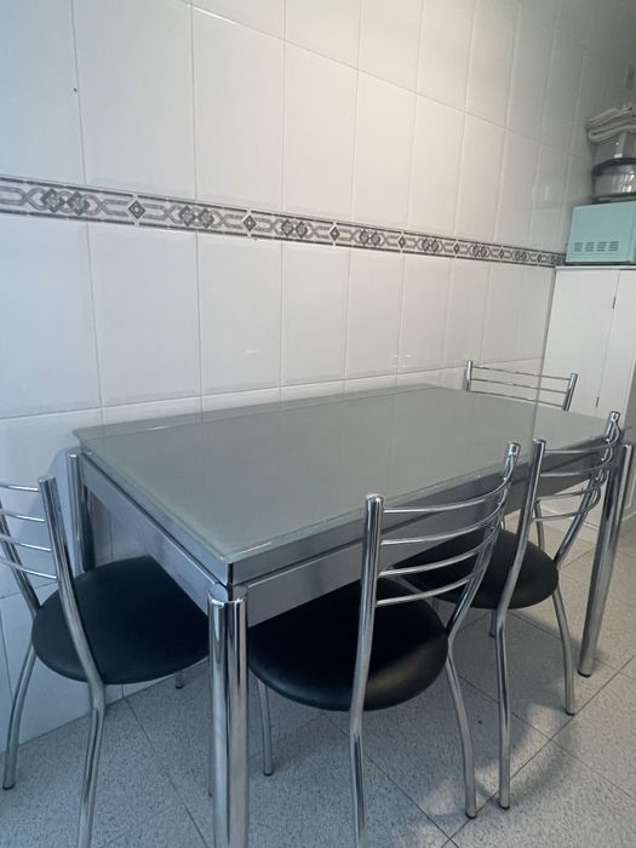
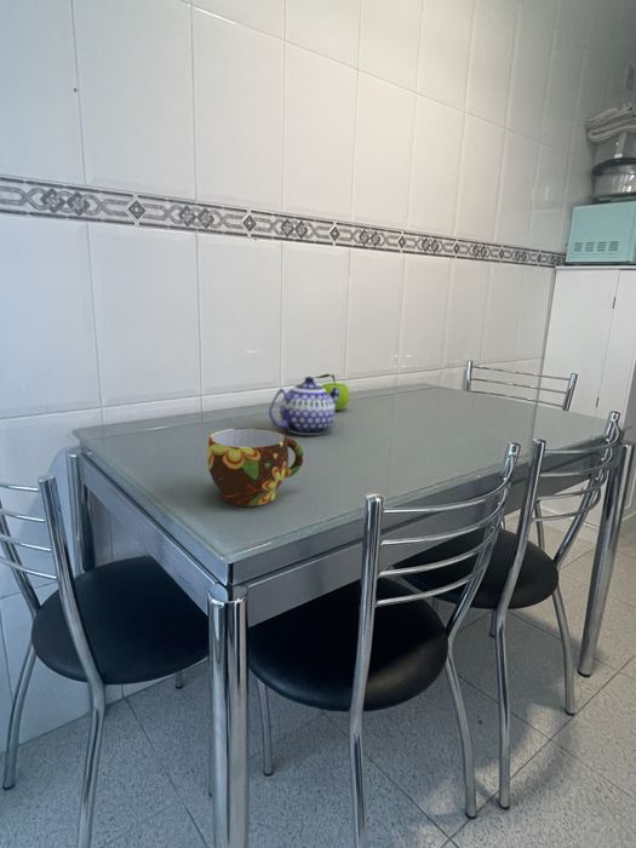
+ teapot [268,376,340,436]
+ cup [206,426,304,508]
+ fruit [314,373,351,412]
